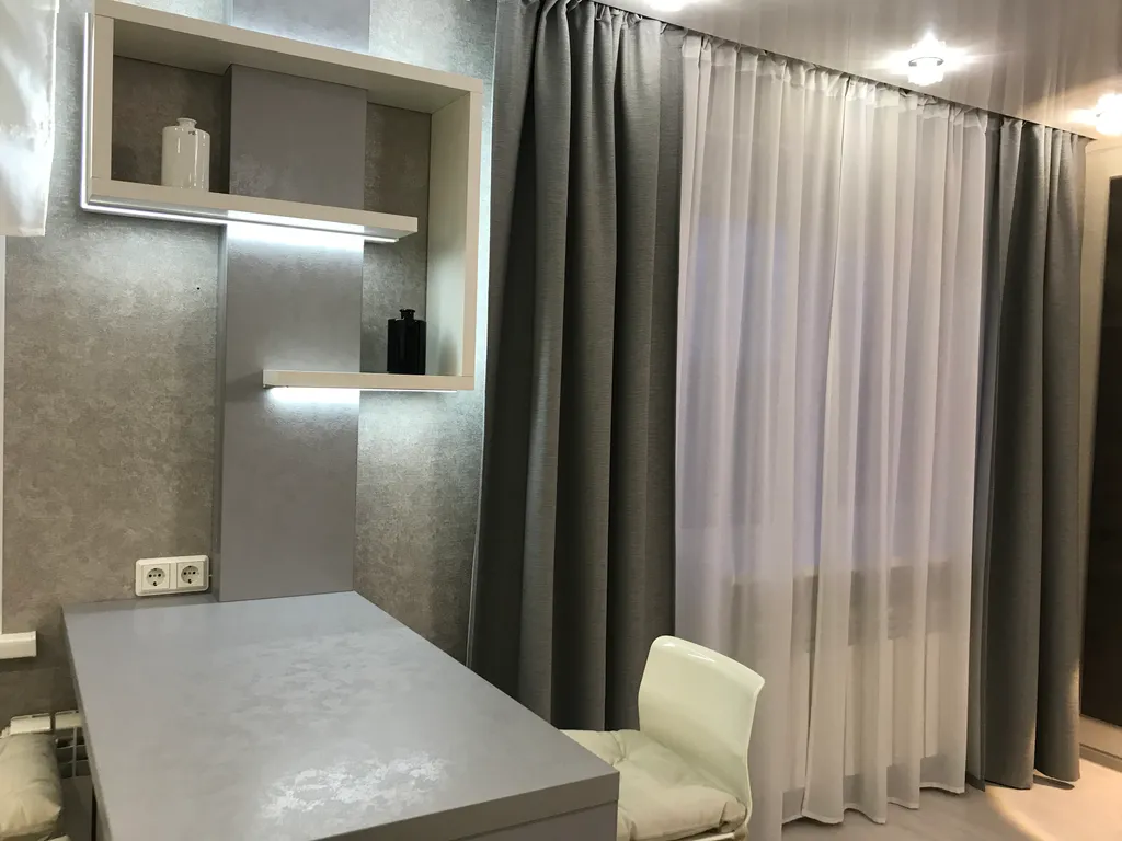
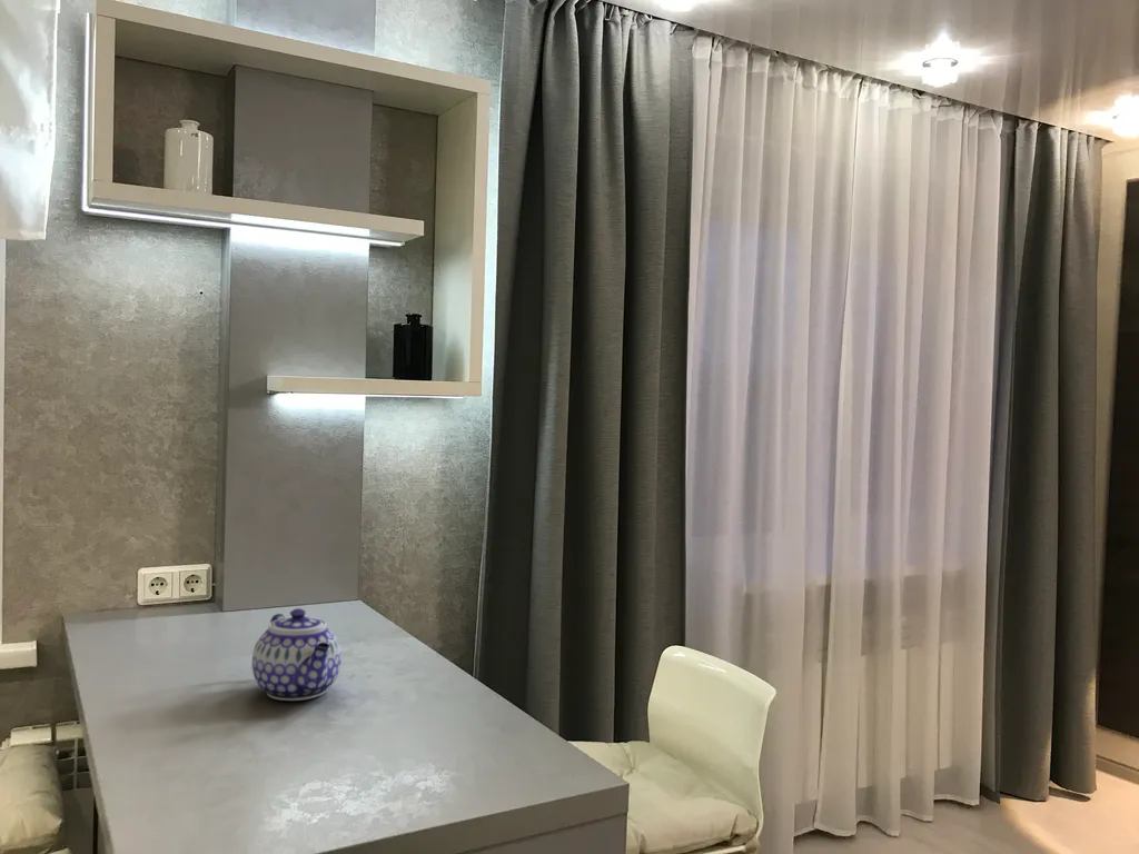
+ teapot [251,607,343,702]
